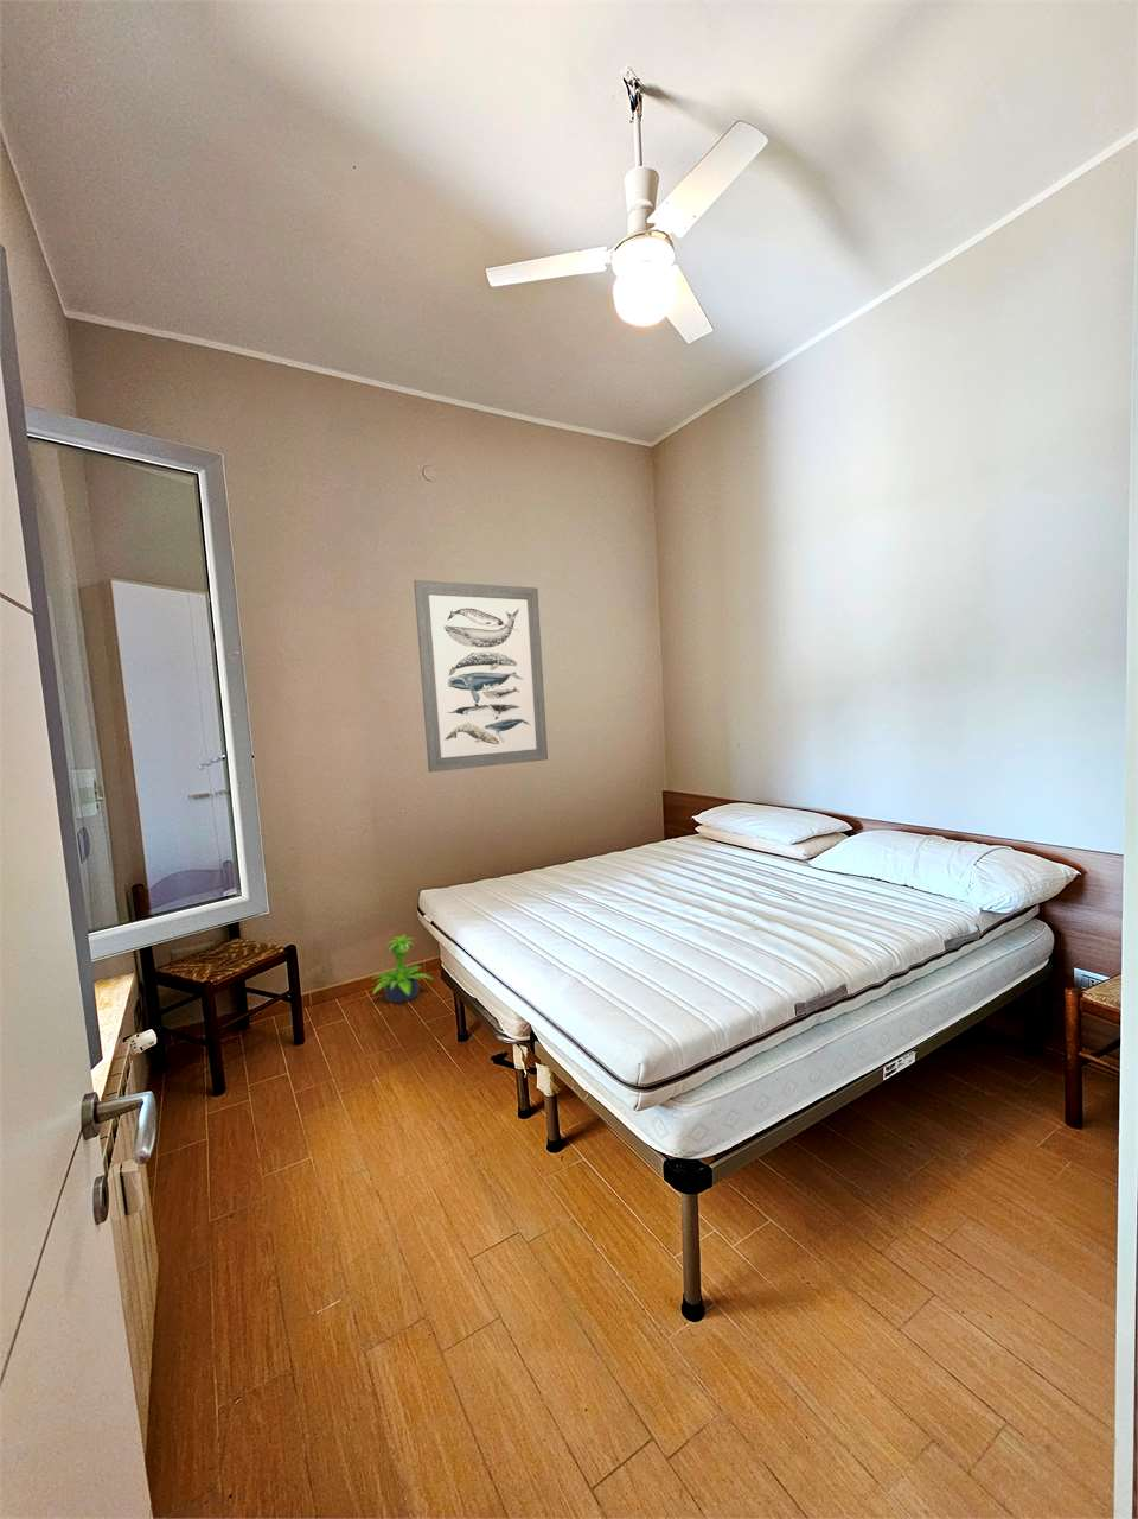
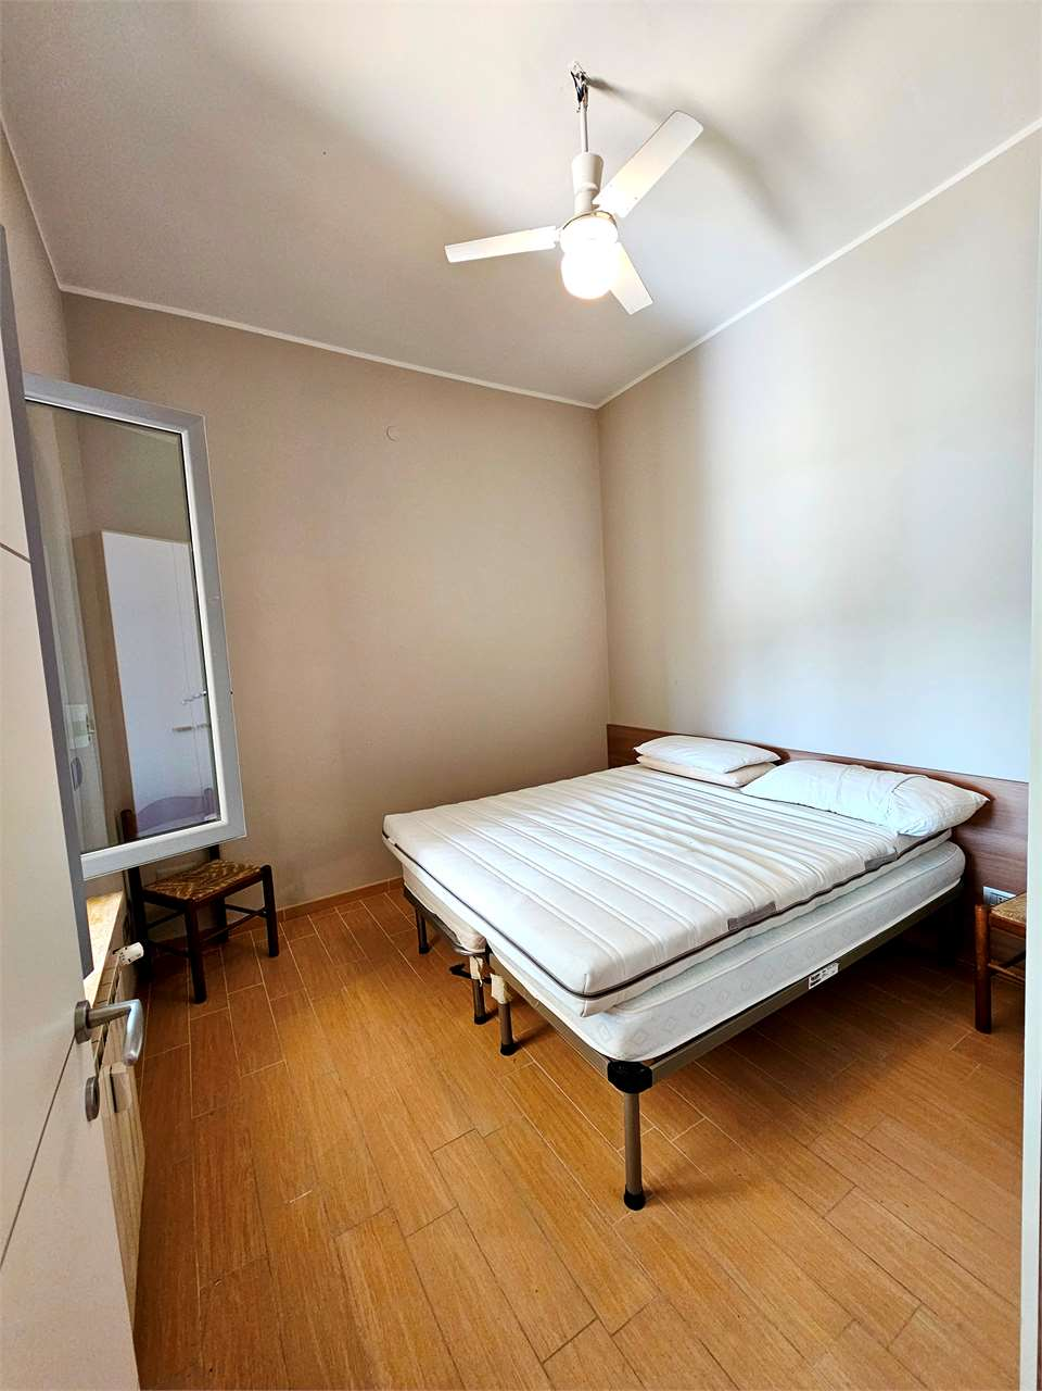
- potted plant [369,934,435,1003]
- wall art [412,579,549,774]
